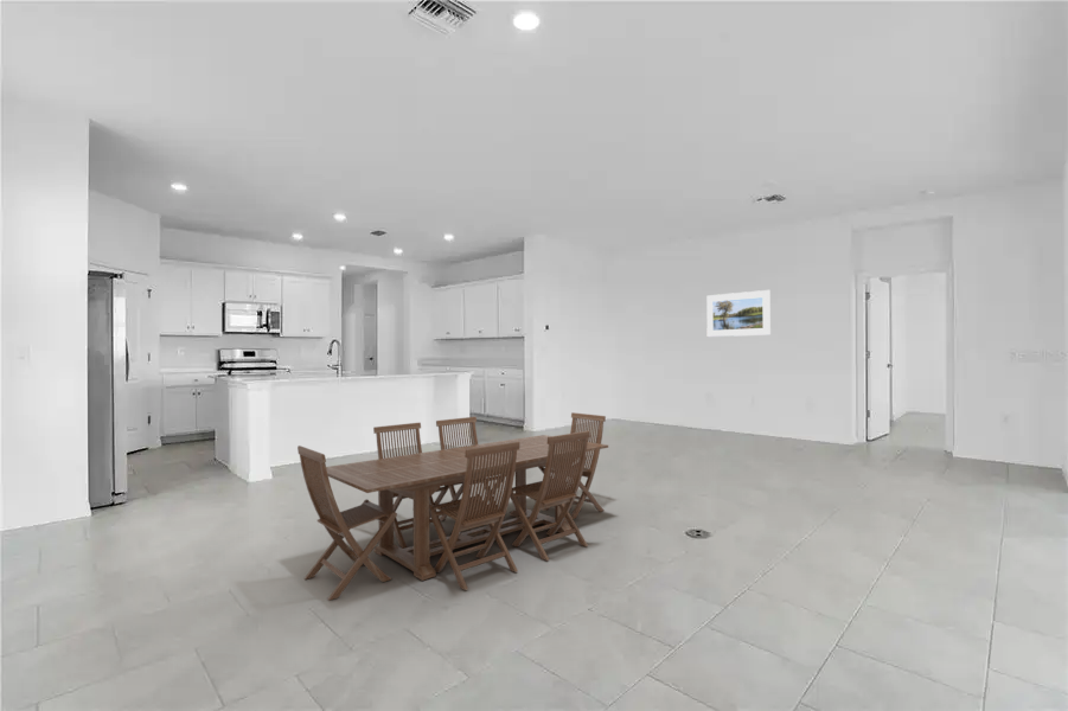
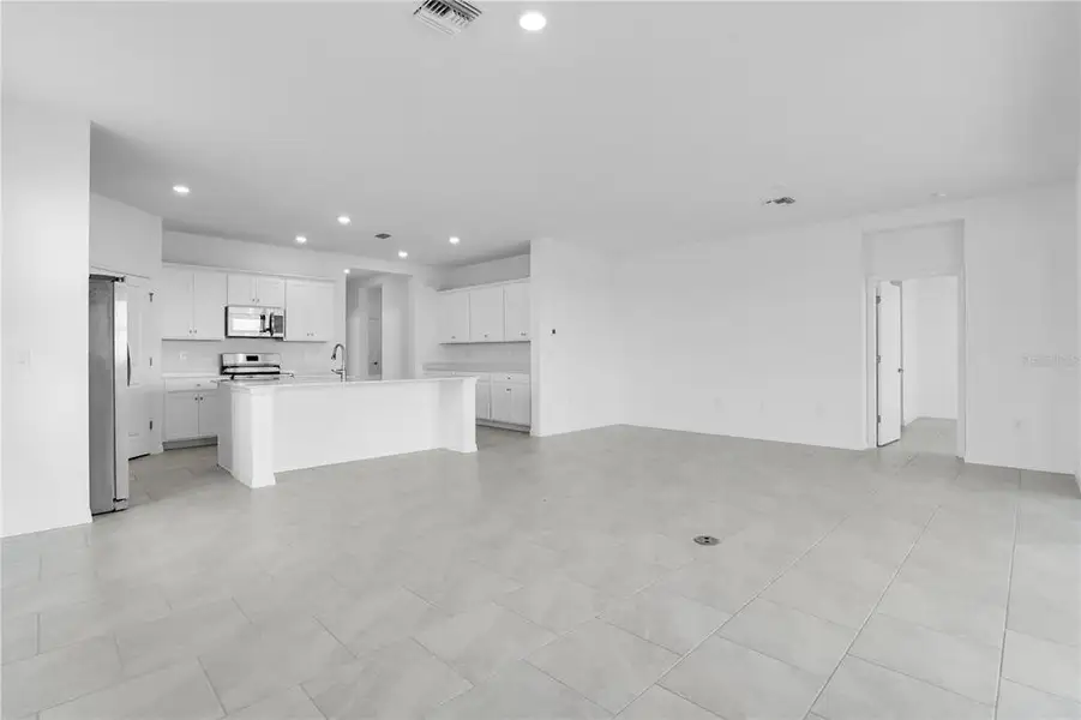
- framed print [705,289,772,338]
- dining set [296,411,609,601]
